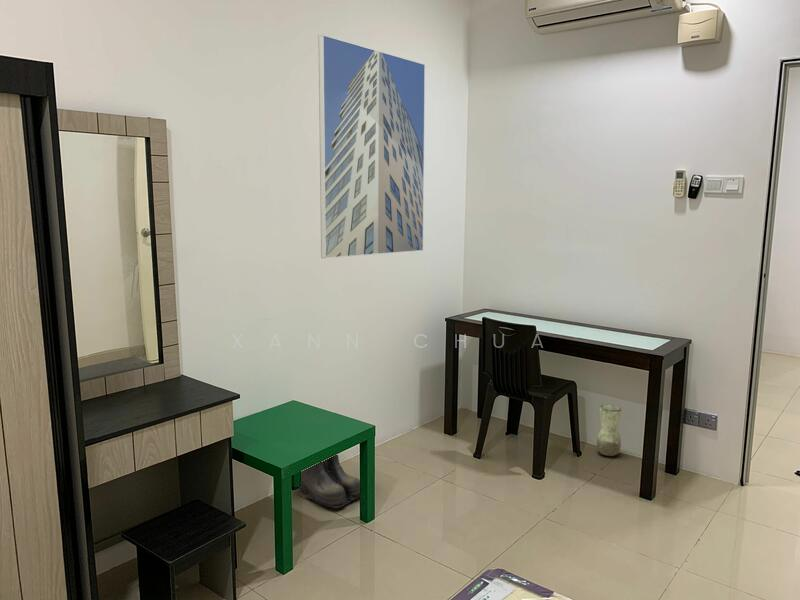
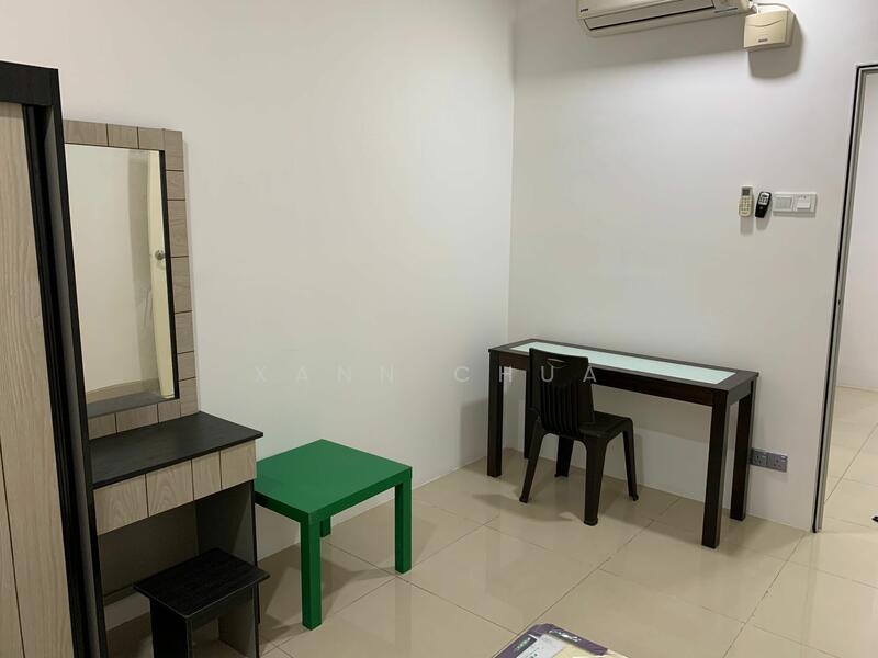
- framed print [317,34,426,259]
- vase [595,404,622,457]
- boots [298,454,361,510]
